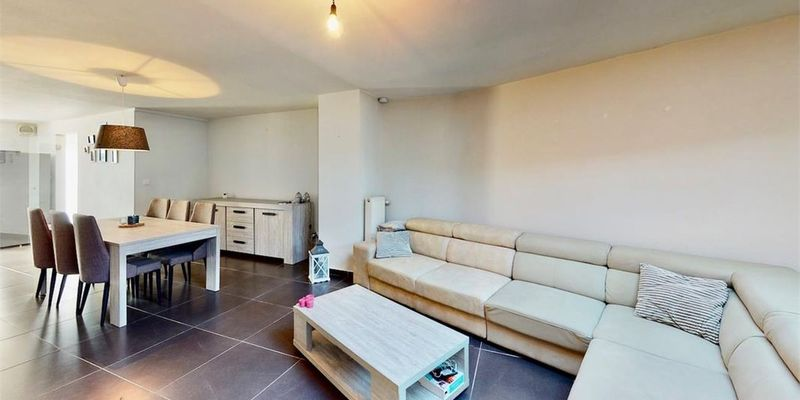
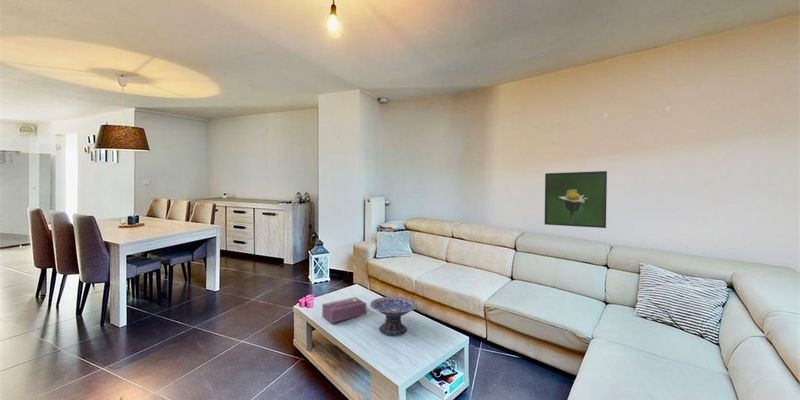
+ tissue box [321,296,367,324]
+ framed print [544,170,608,229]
+ decorative bowl [369,296,418,336]
